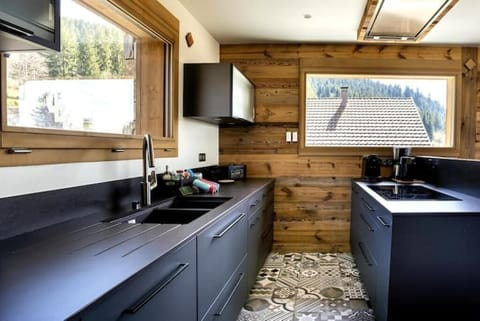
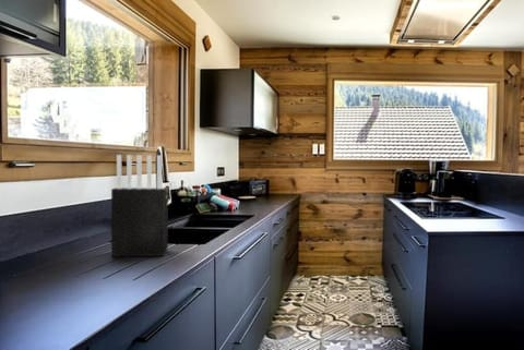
+ knife block [110,154,169,257]
